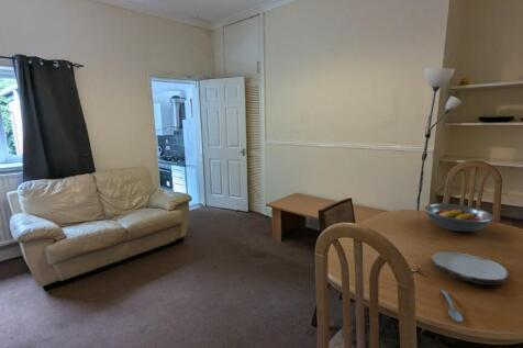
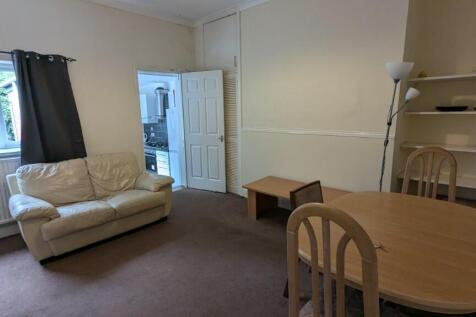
- spoon [441,290,464,323]
- fruit bowl [423,202,494,233]
- plate [431,251,510,285]
